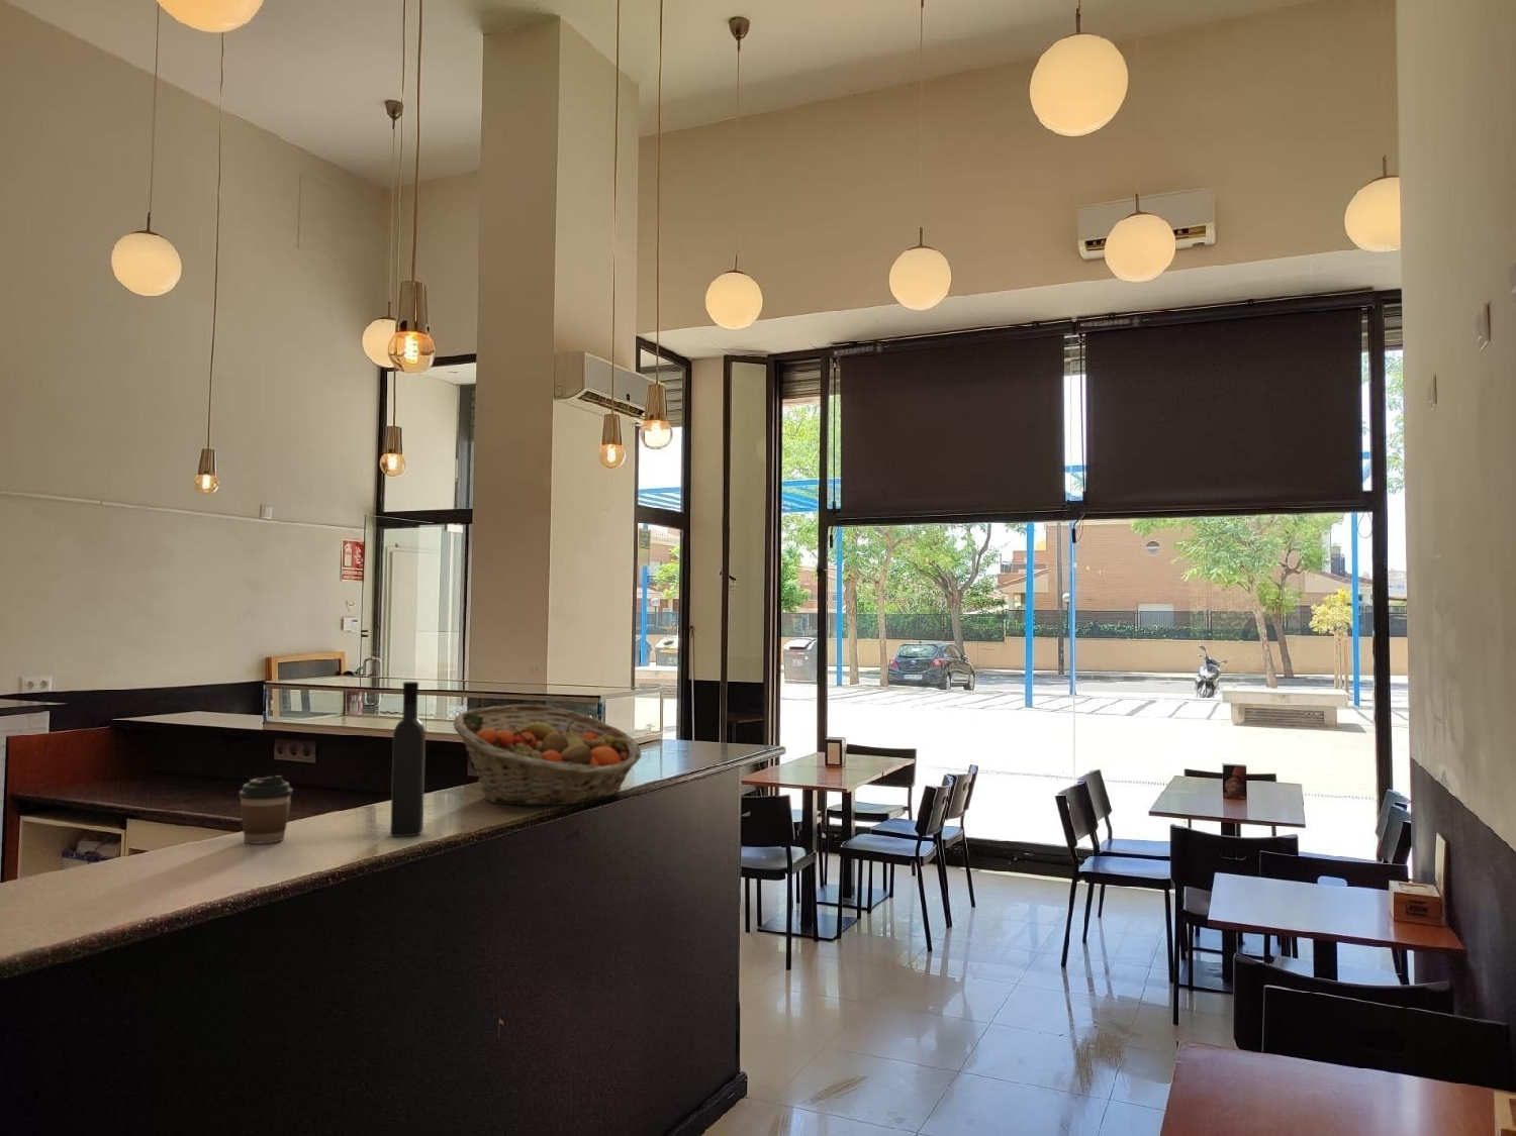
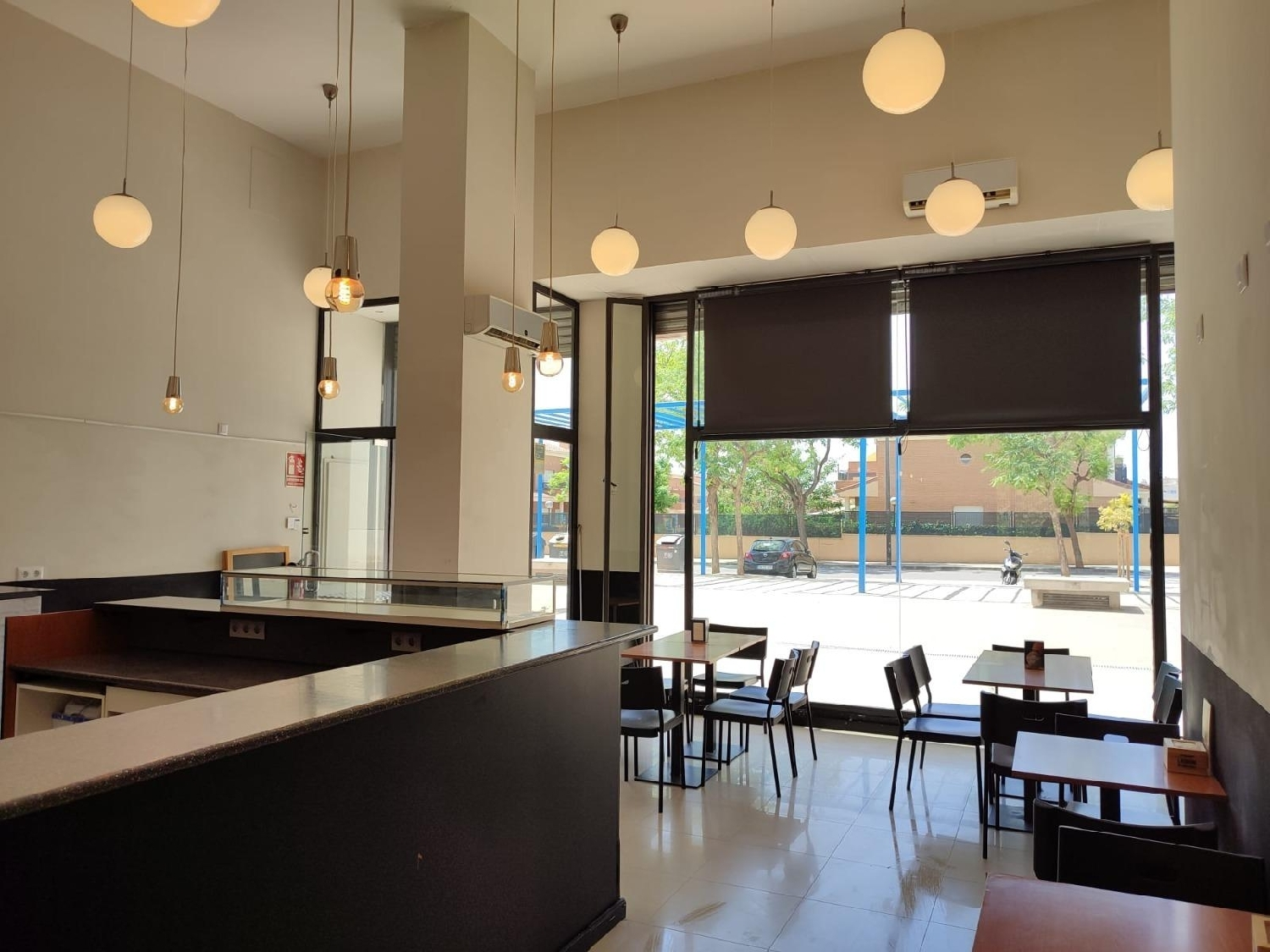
- fruit basket [451,704,642,807]
- coffee cup [239,774,294,845]
- wine bottle [389,680,426,838]
